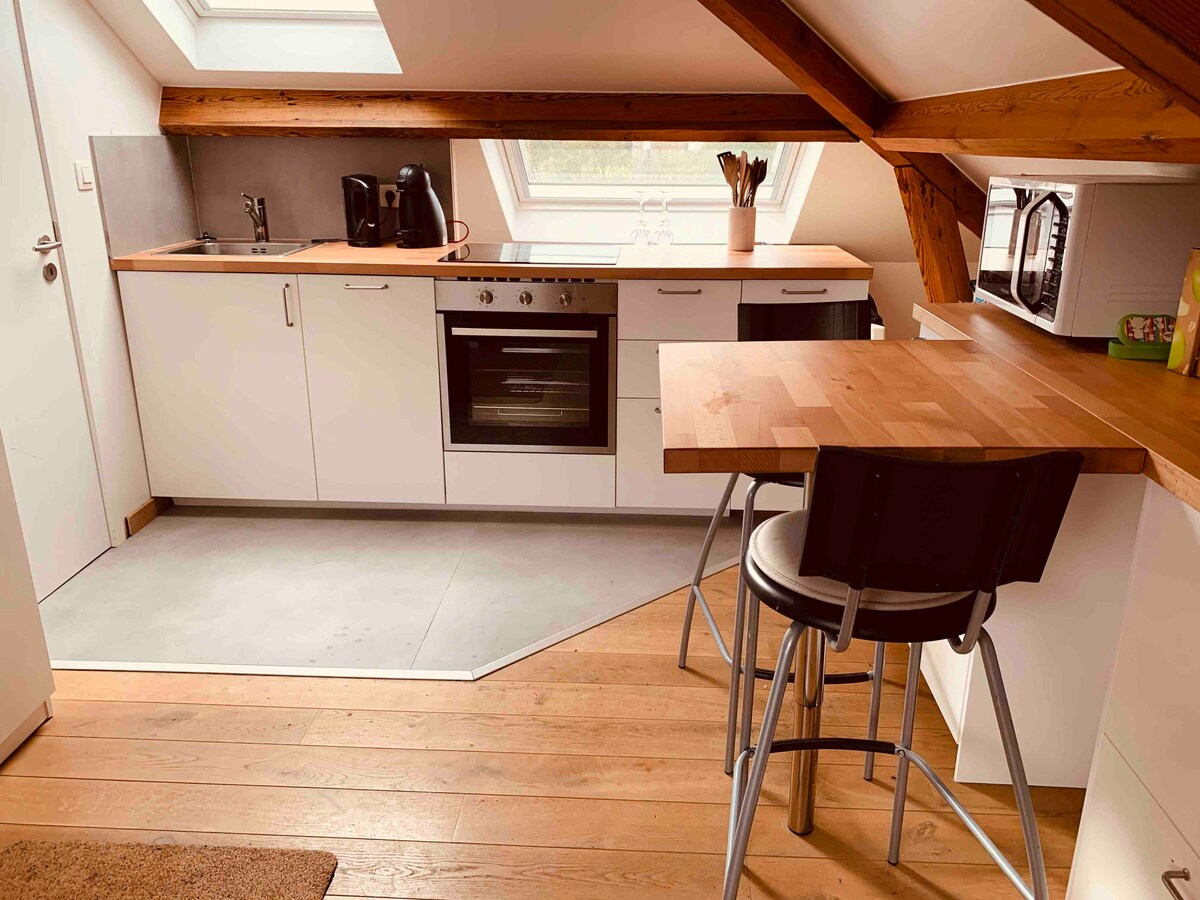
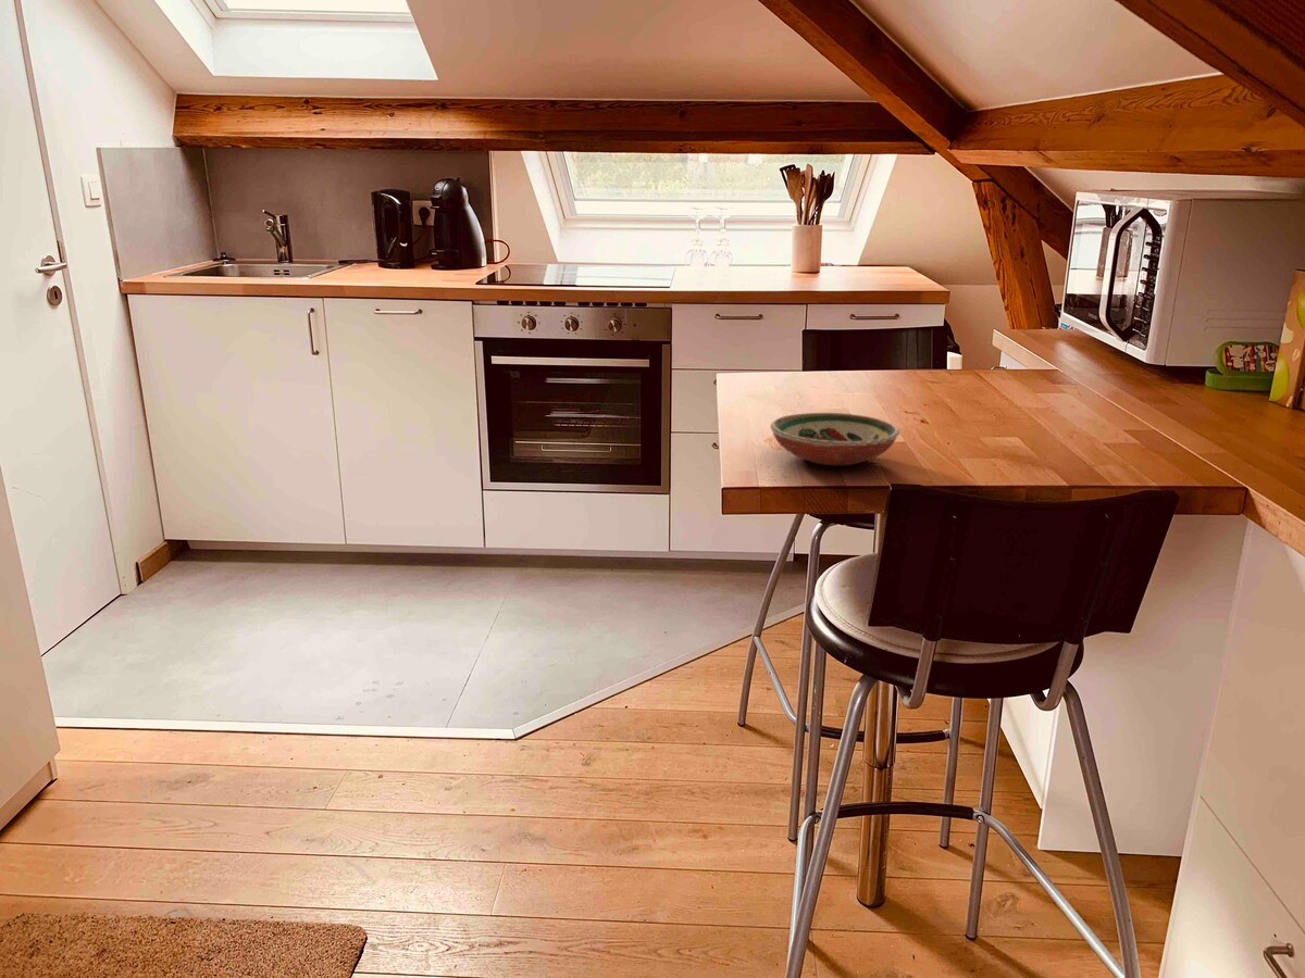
+ decorative bowl [769,412,900,466]
